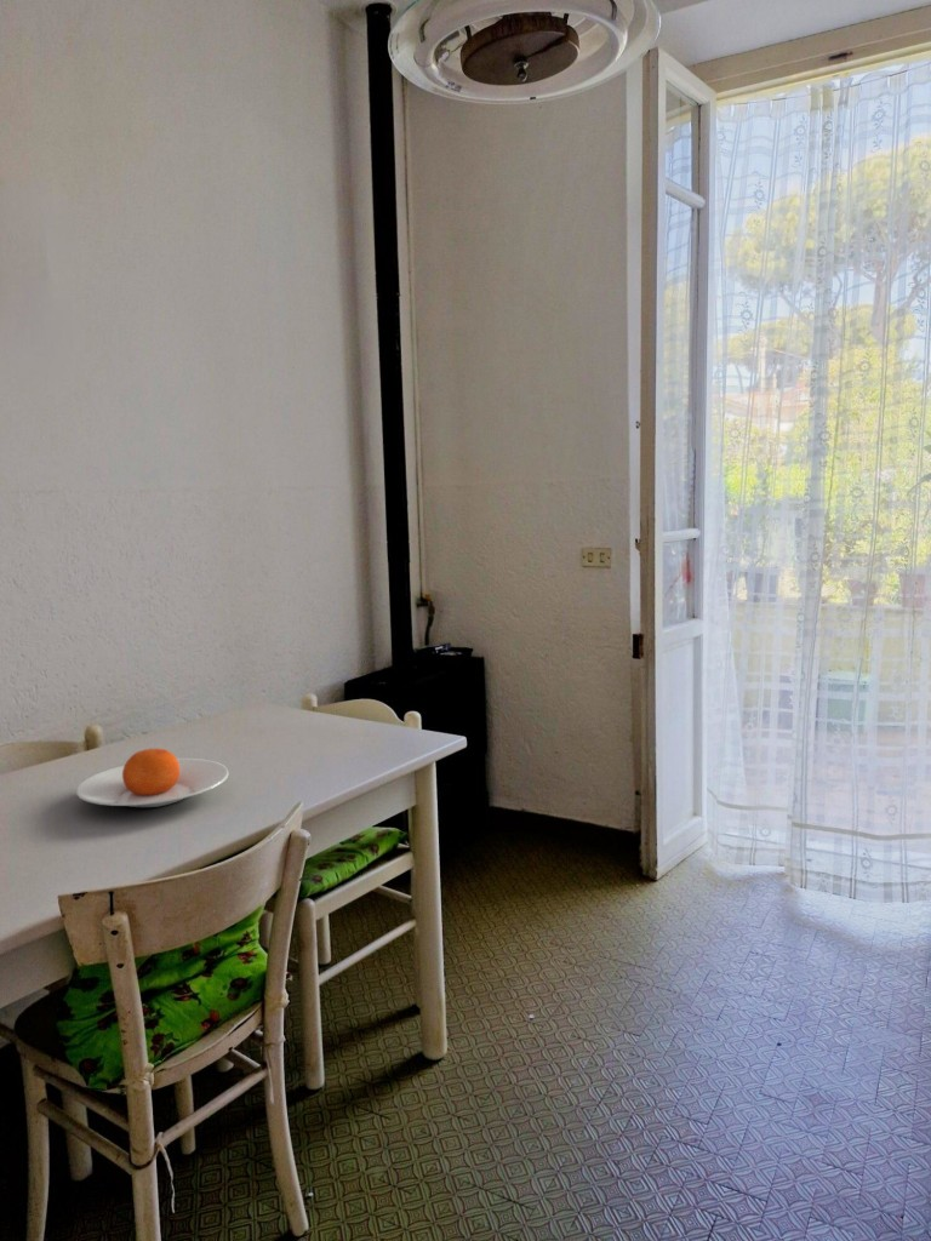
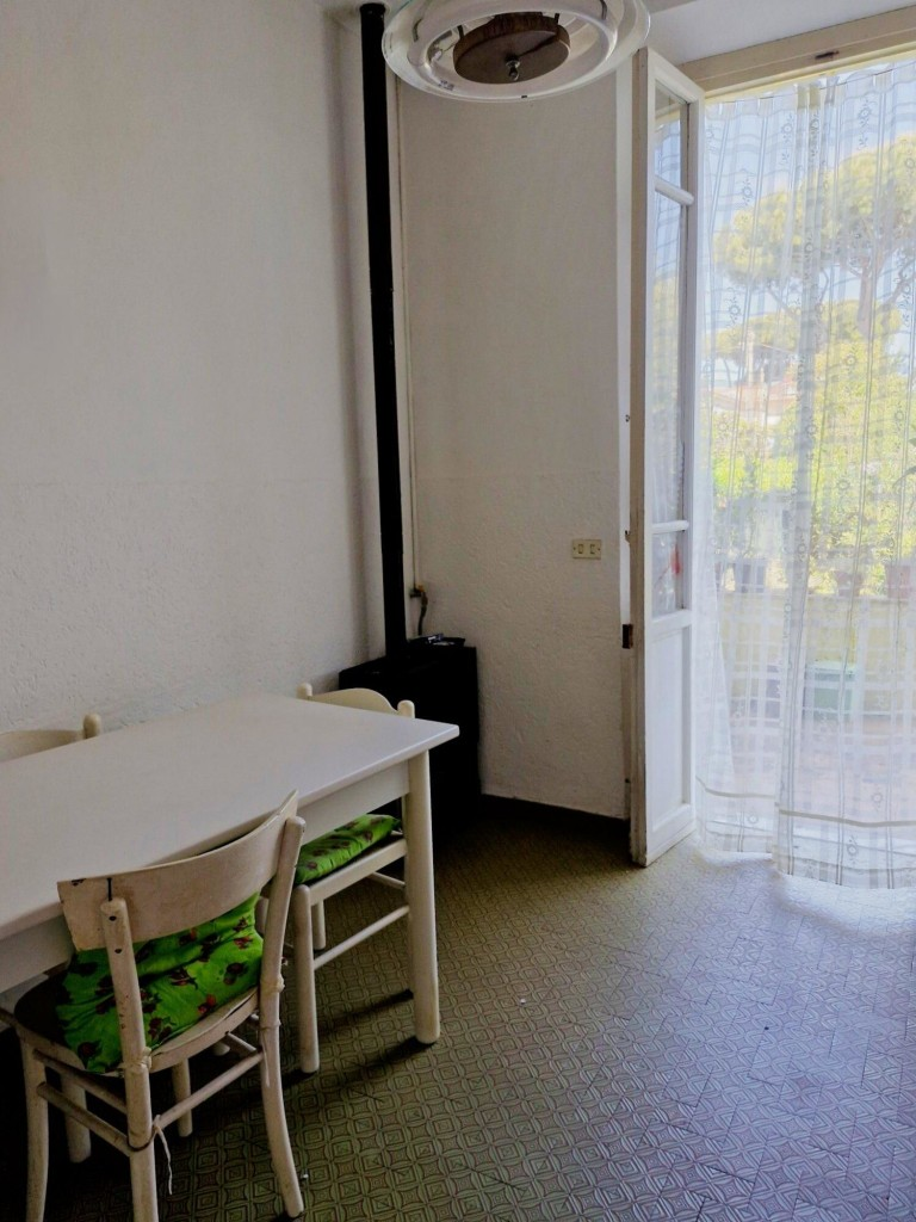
- plate [75,748,230,808]
